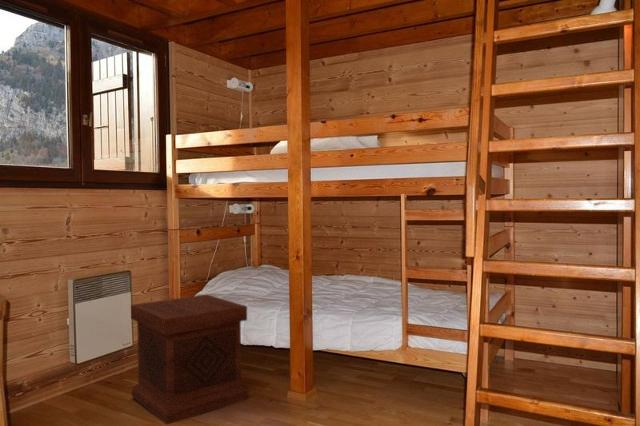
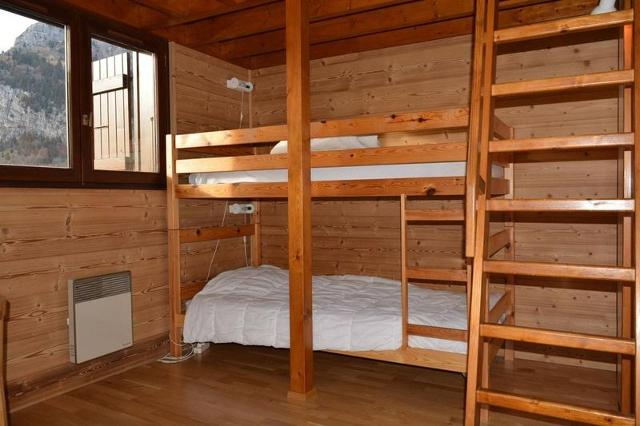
- side table [130,294,249,426]
